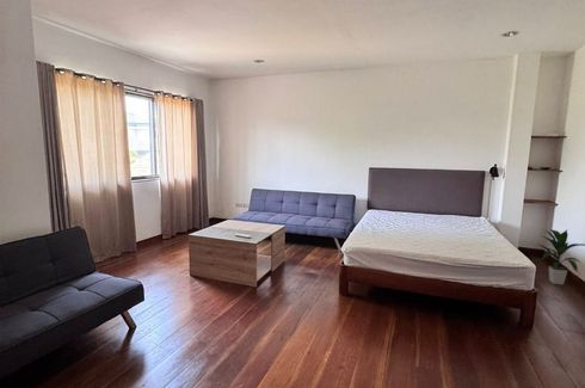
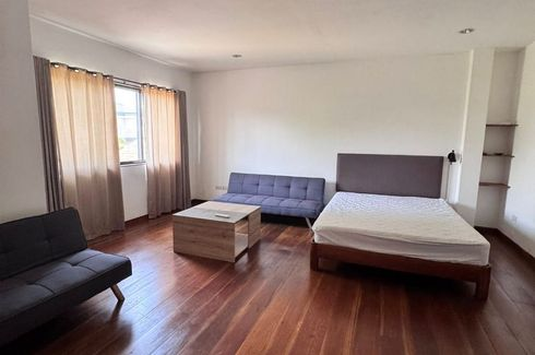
- indoor plant [531,228,585,285]
